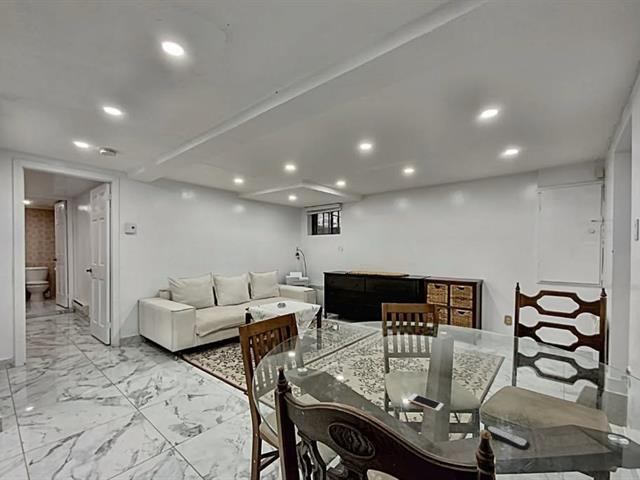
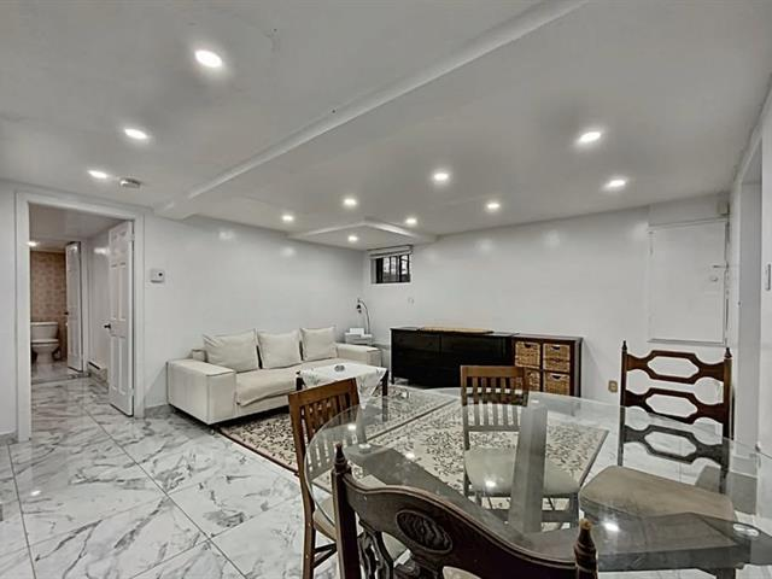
- cell phone [407,393,445,411]
- remote control [485,425,530,451]
